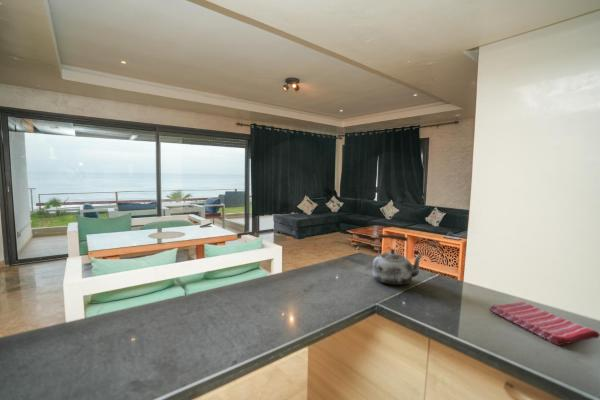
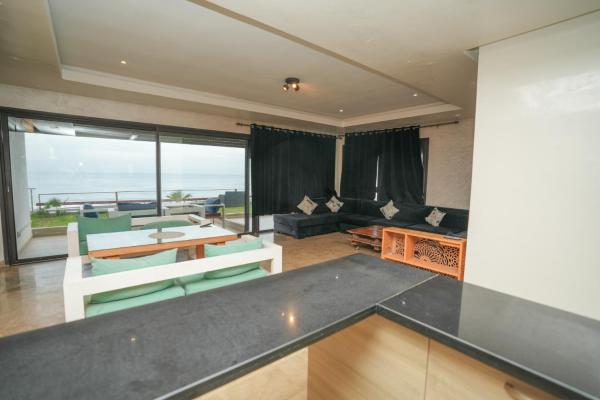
- dish towel [488,301,600,346]
- kettle [372,233,424,286]
